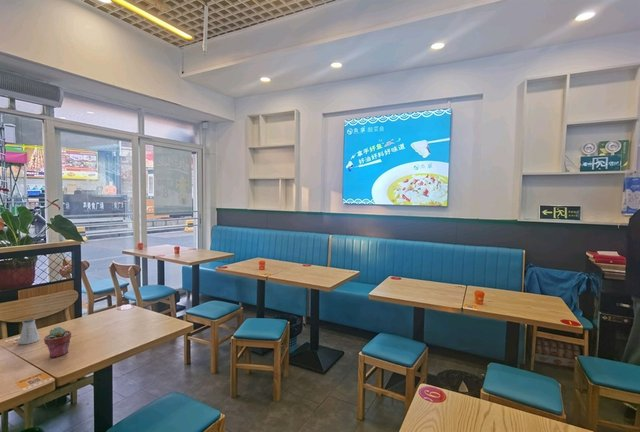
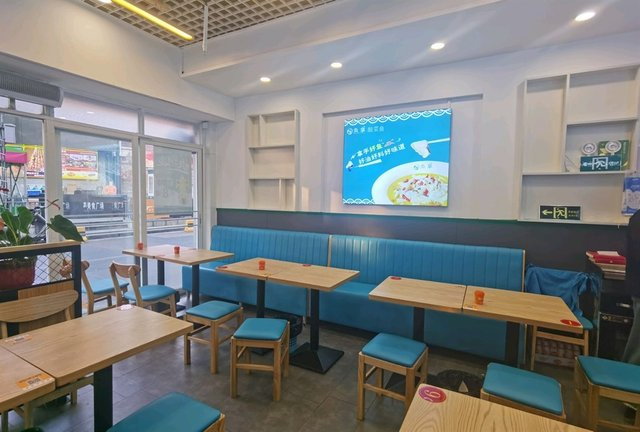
- saltshaker [18,318,41,345]
- potted succulent [43,326,72,358]
